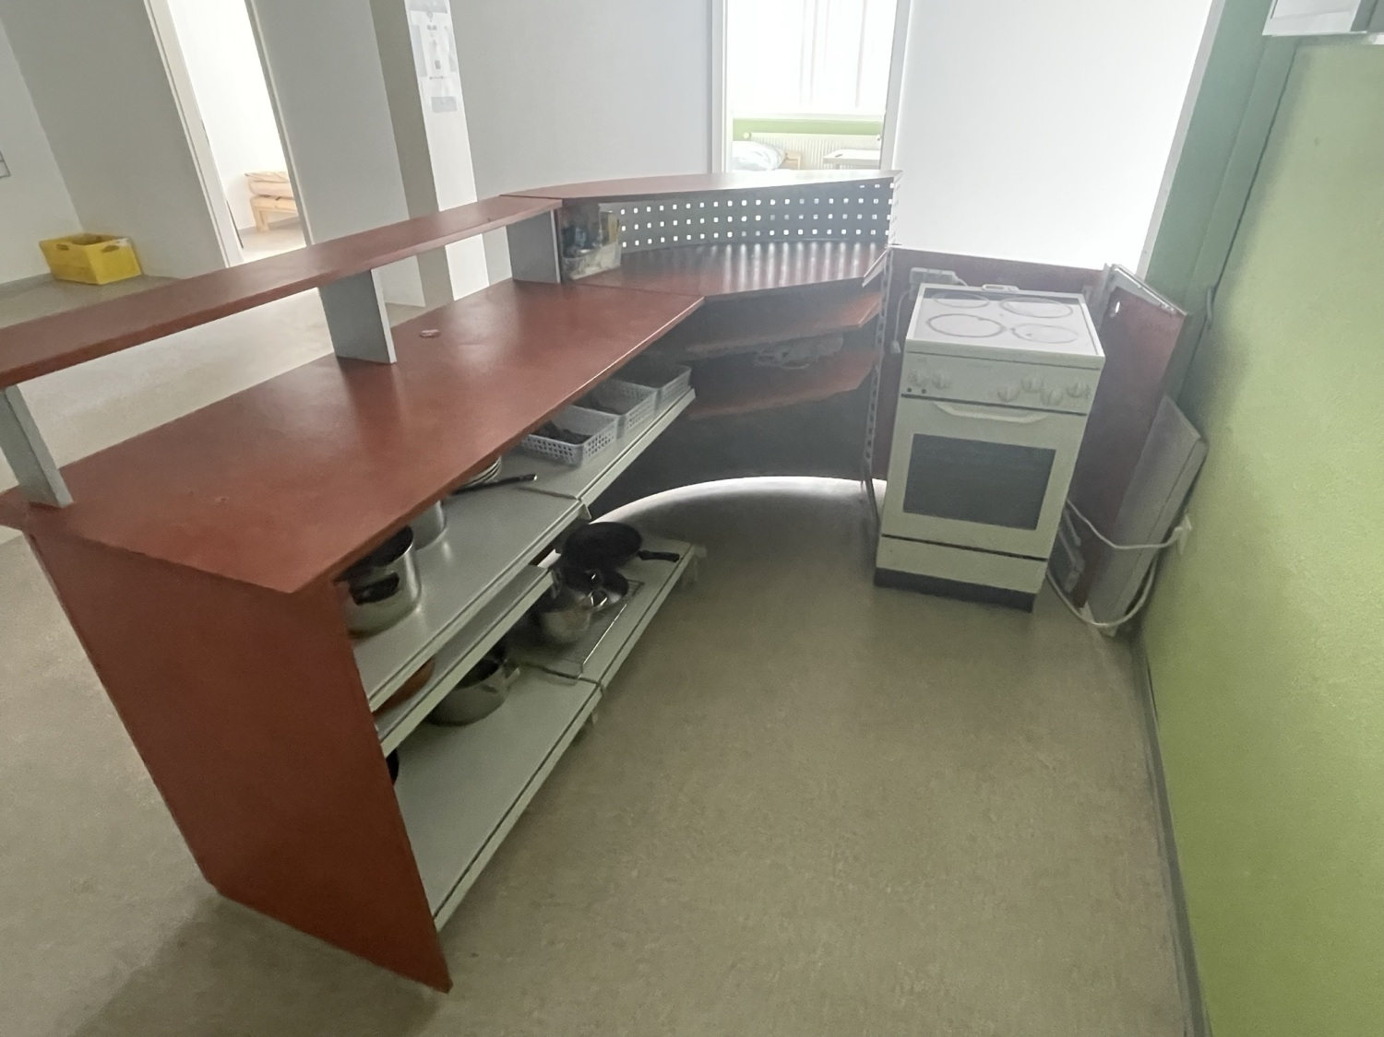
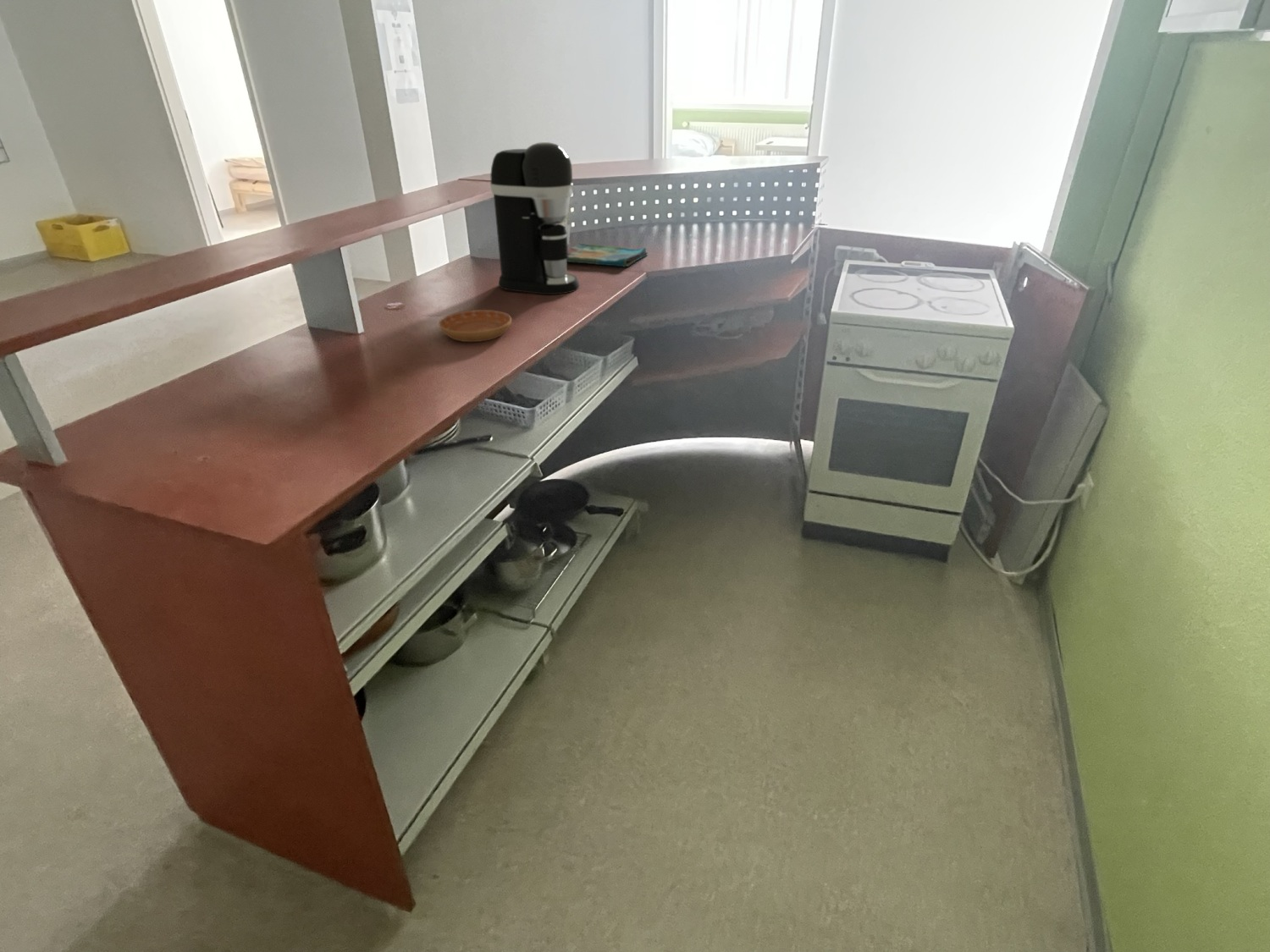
+ coffee maker [489,141,580,295]
+ saucer [438,309,512,343]
+ dish towel [567,243,649,267]
